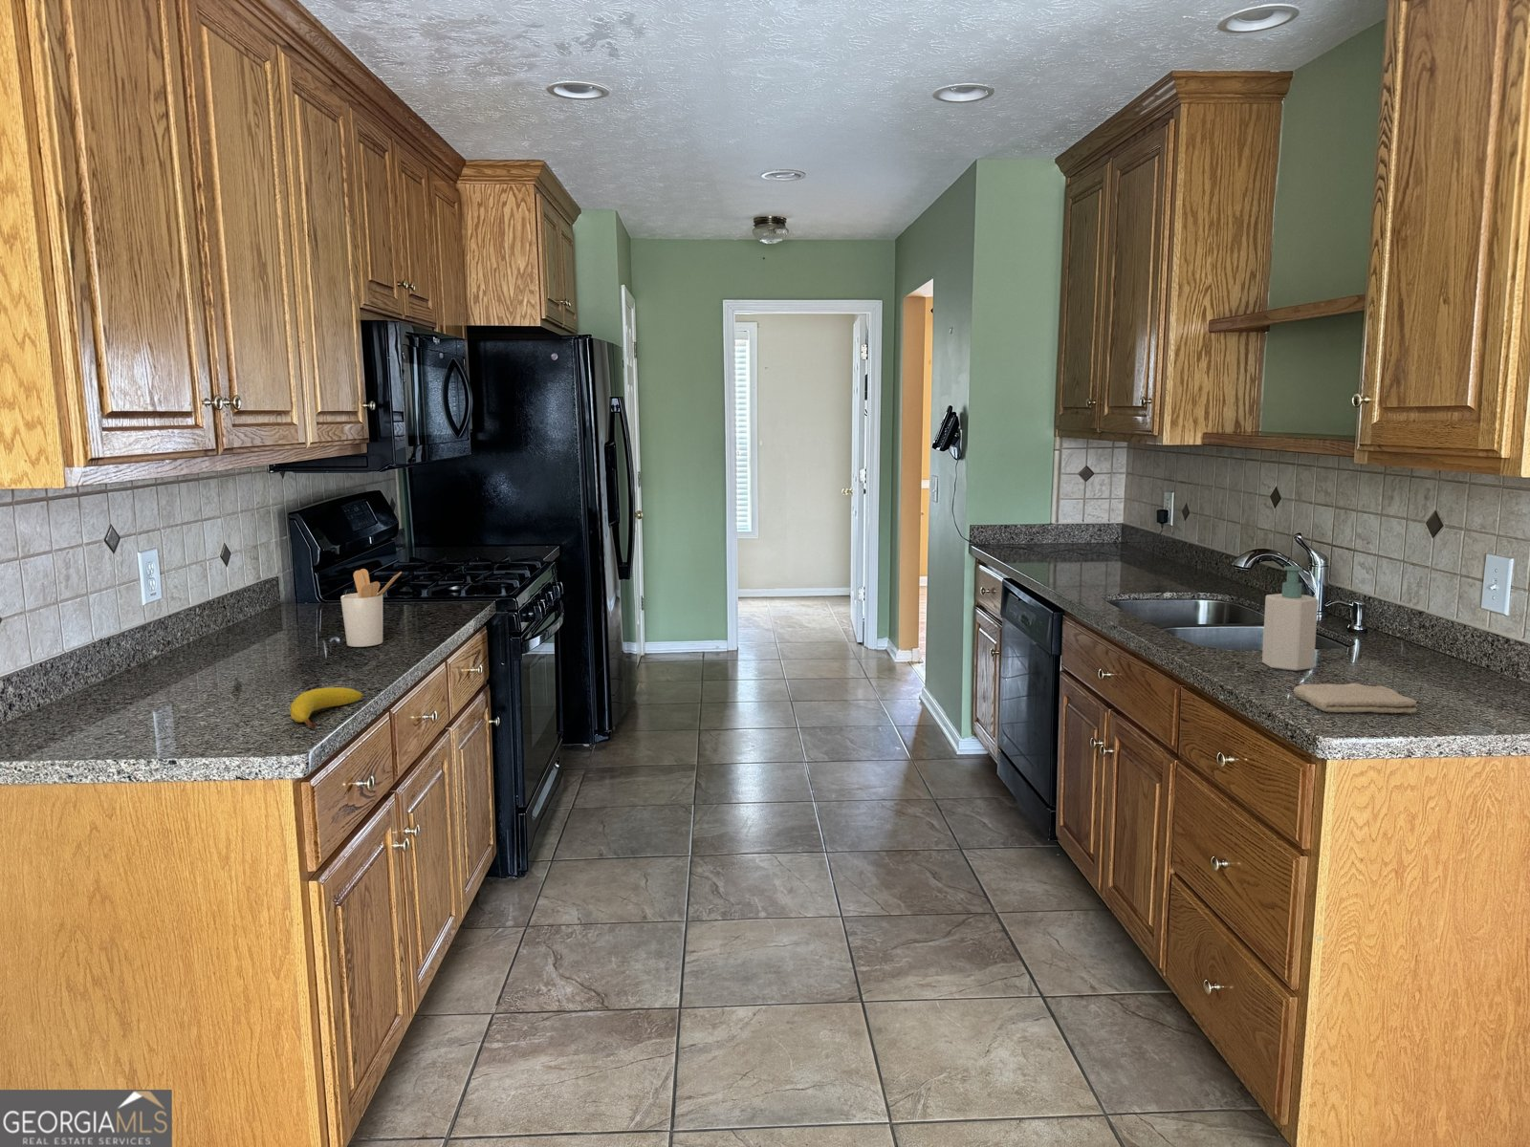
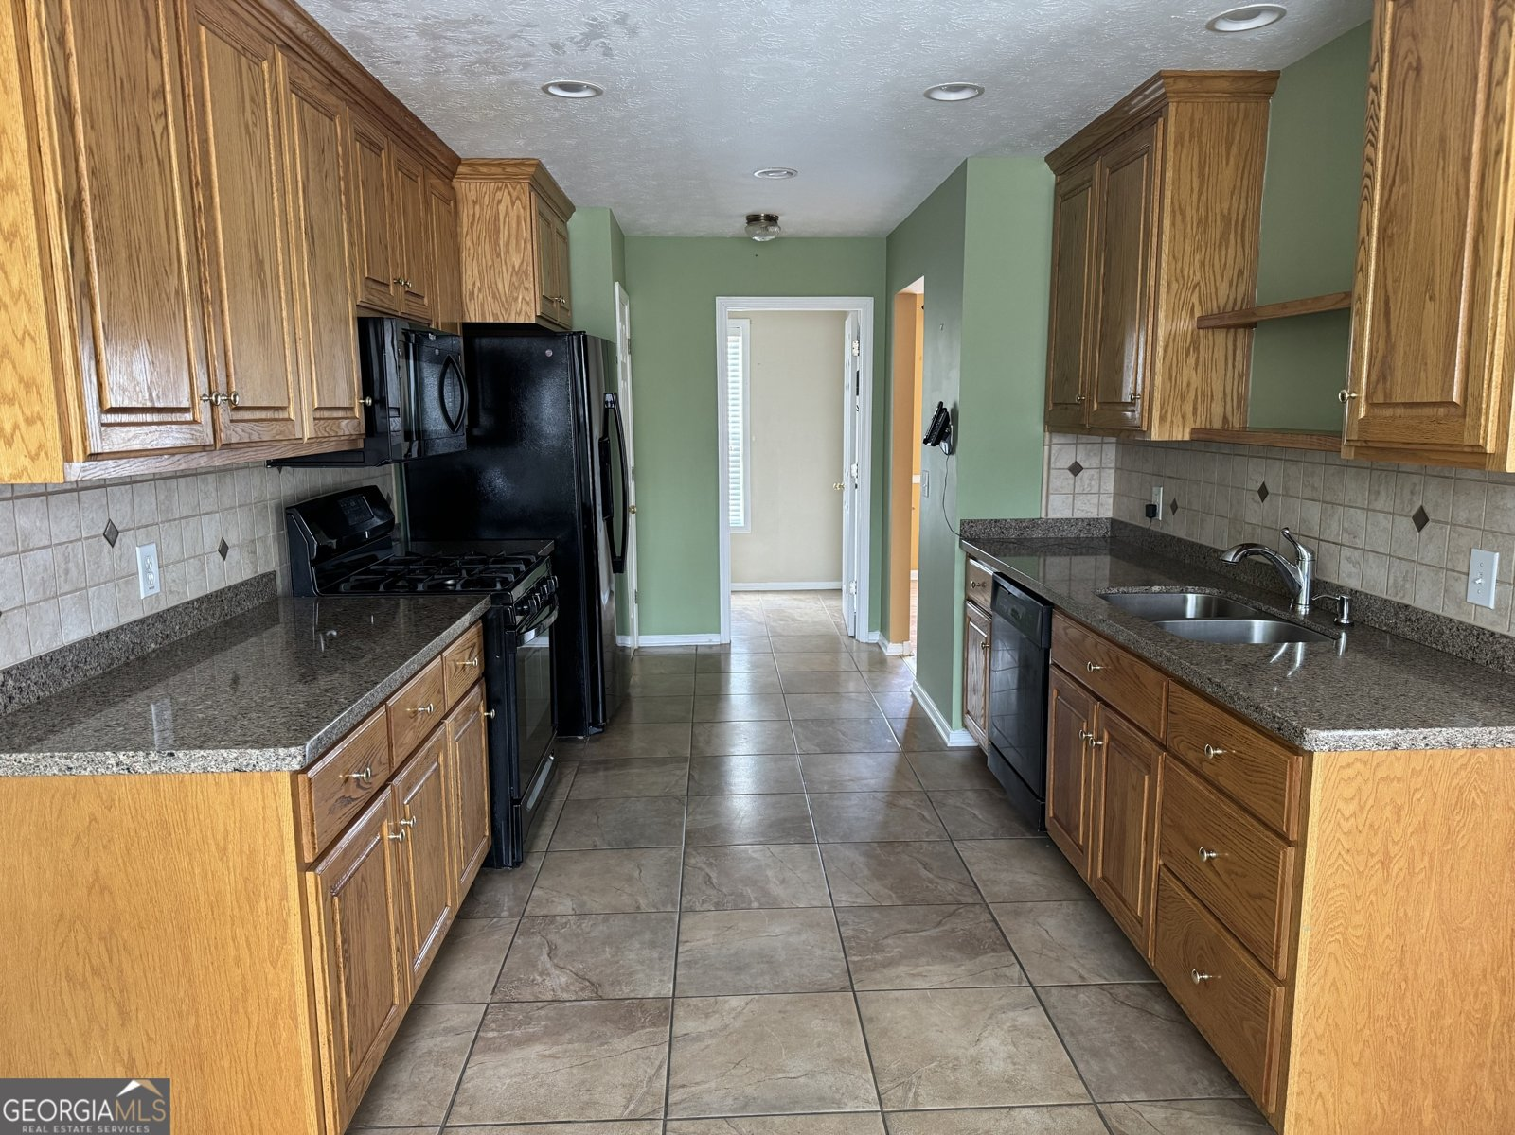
- fruit [289,687,364,729]
- soap bottle [1261,565,1319,672]
- washcloth [1293,682,1417,714]
- utensil holder [340,567,402,648]
